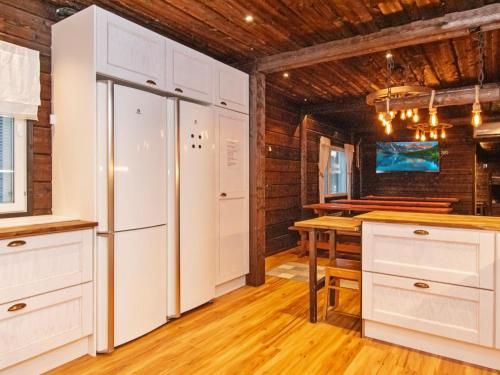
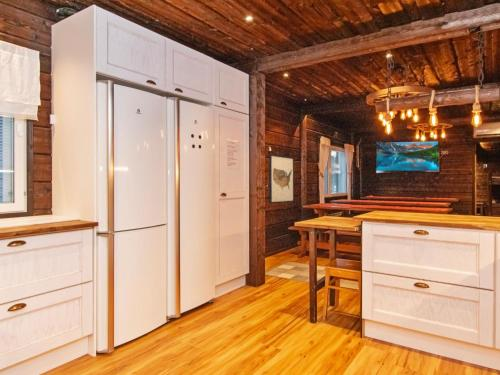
+ wall art [268,154,295,204]
